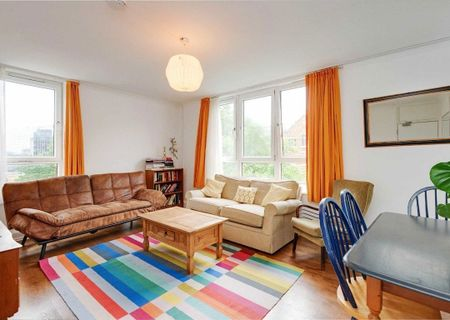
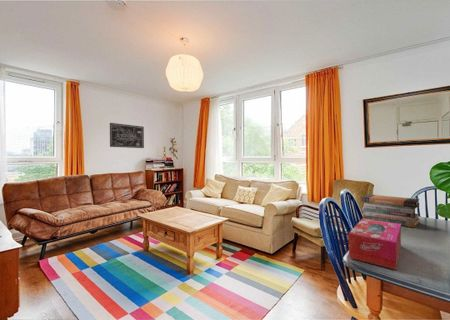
+ book stack [361,193,420,228]
+ tissue box [348,218,402,271]
+ wall art [109,122,145,149]
